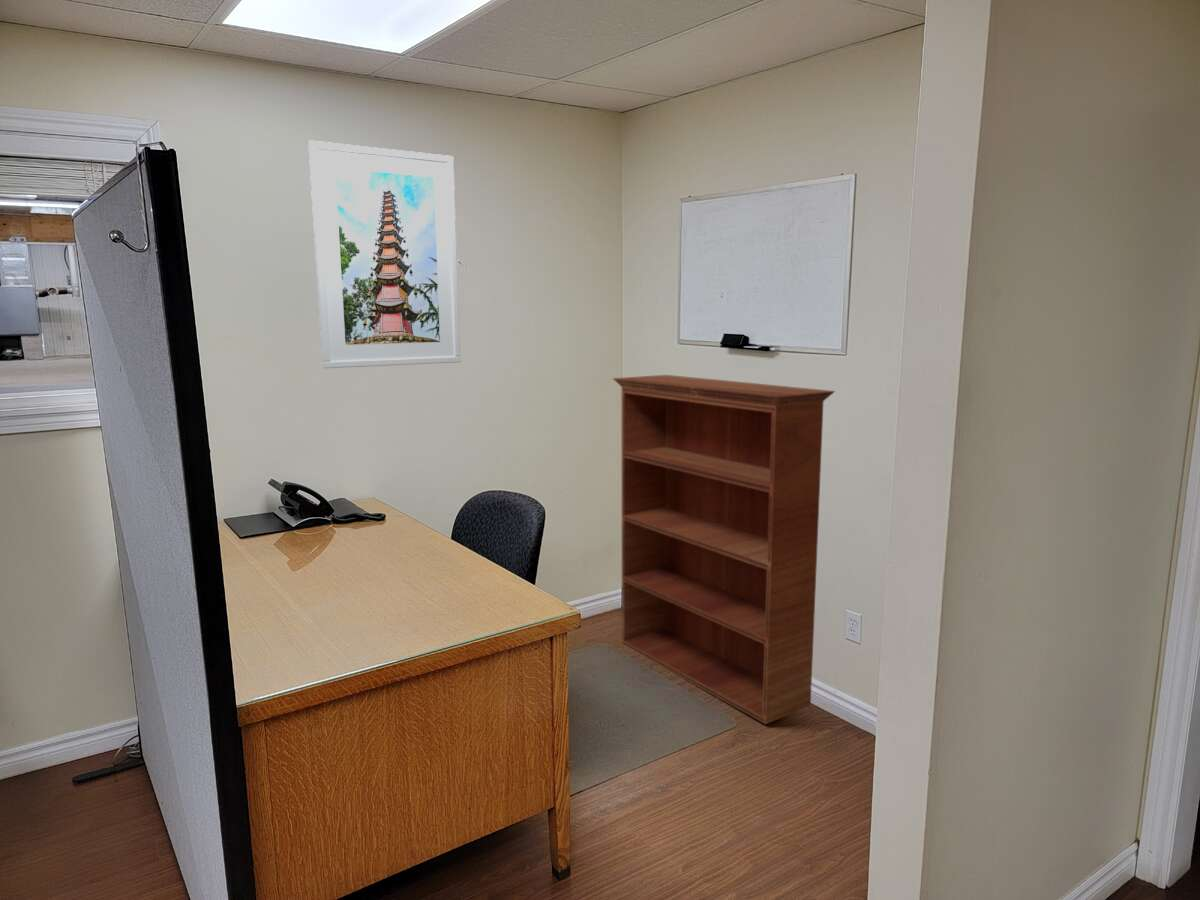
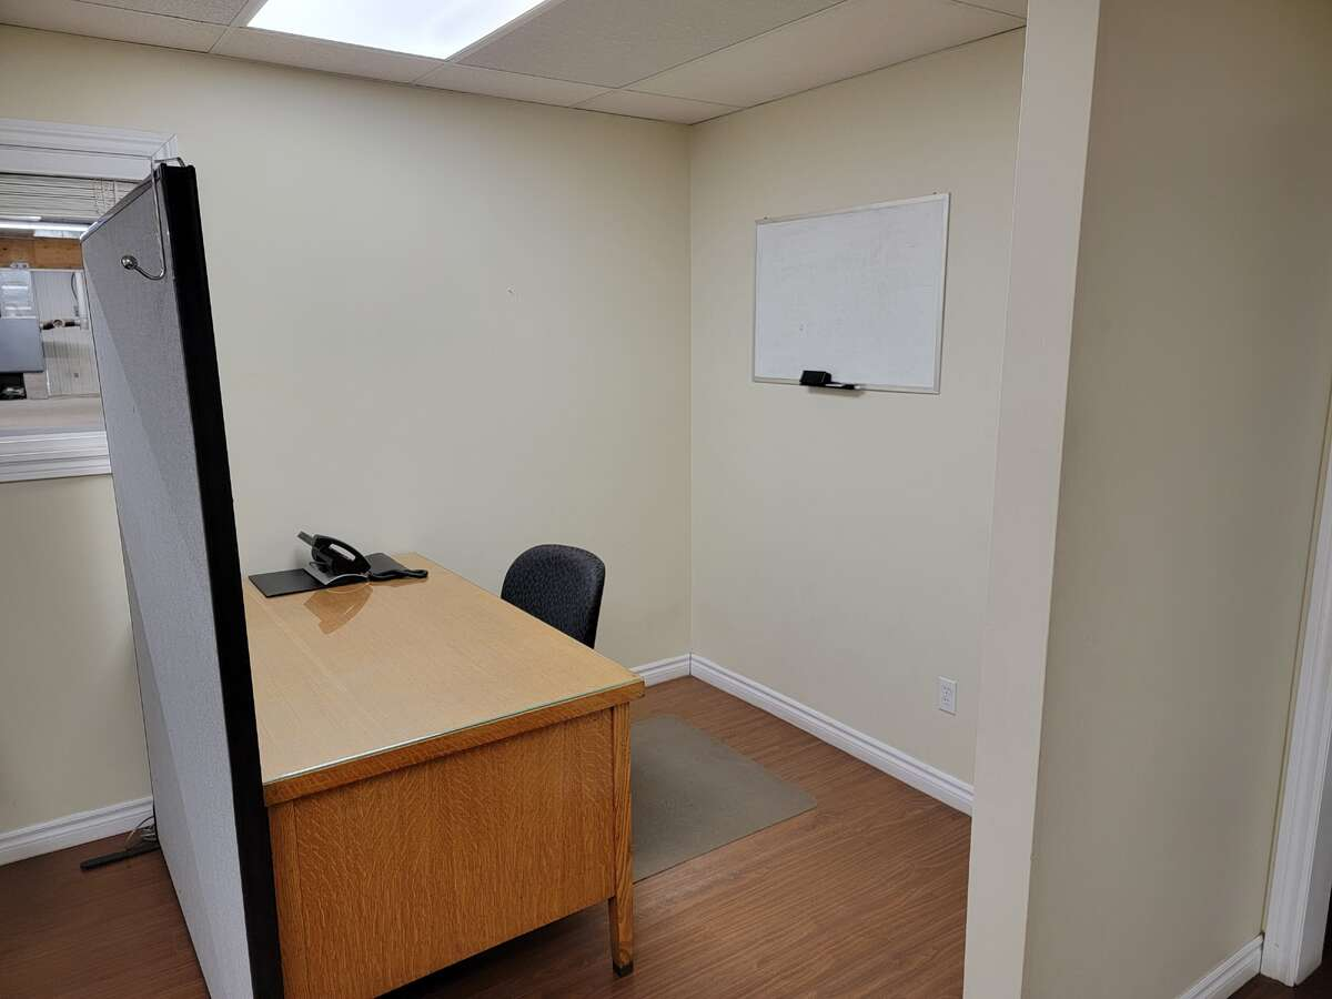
- bookcase [611,374,836,725]
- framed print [307,140,461,369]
